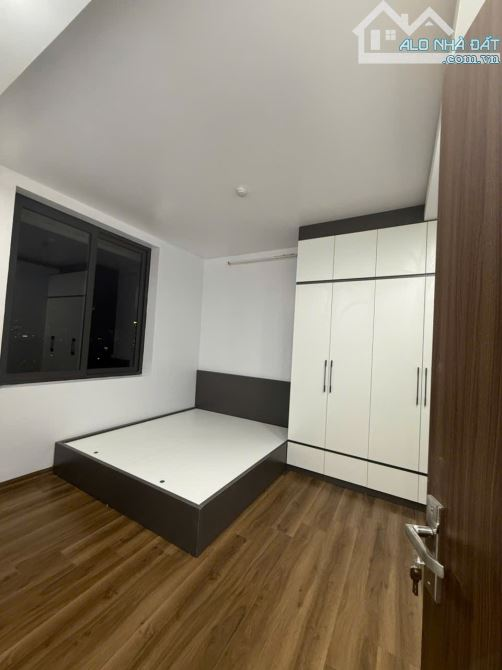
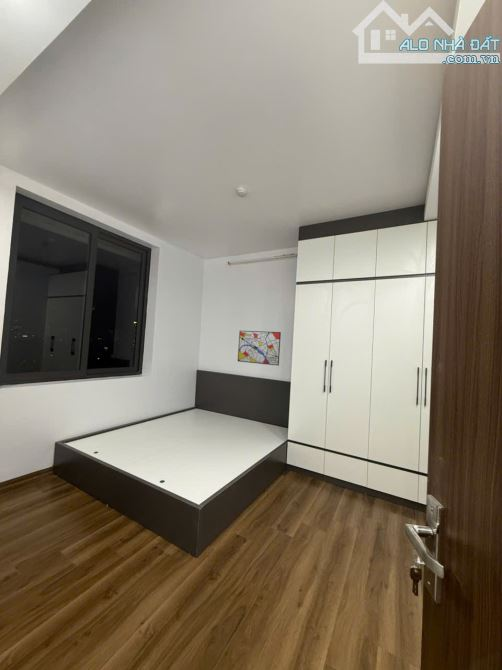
+ wall art [237,330,282,367]
